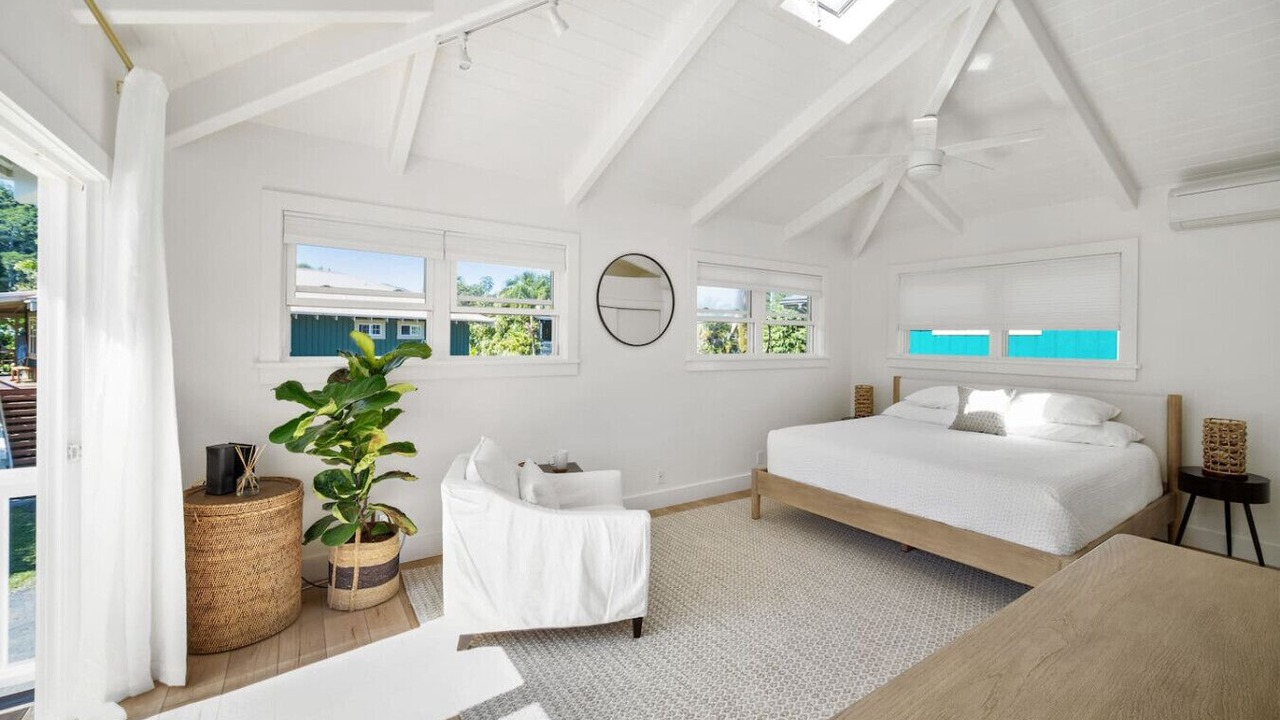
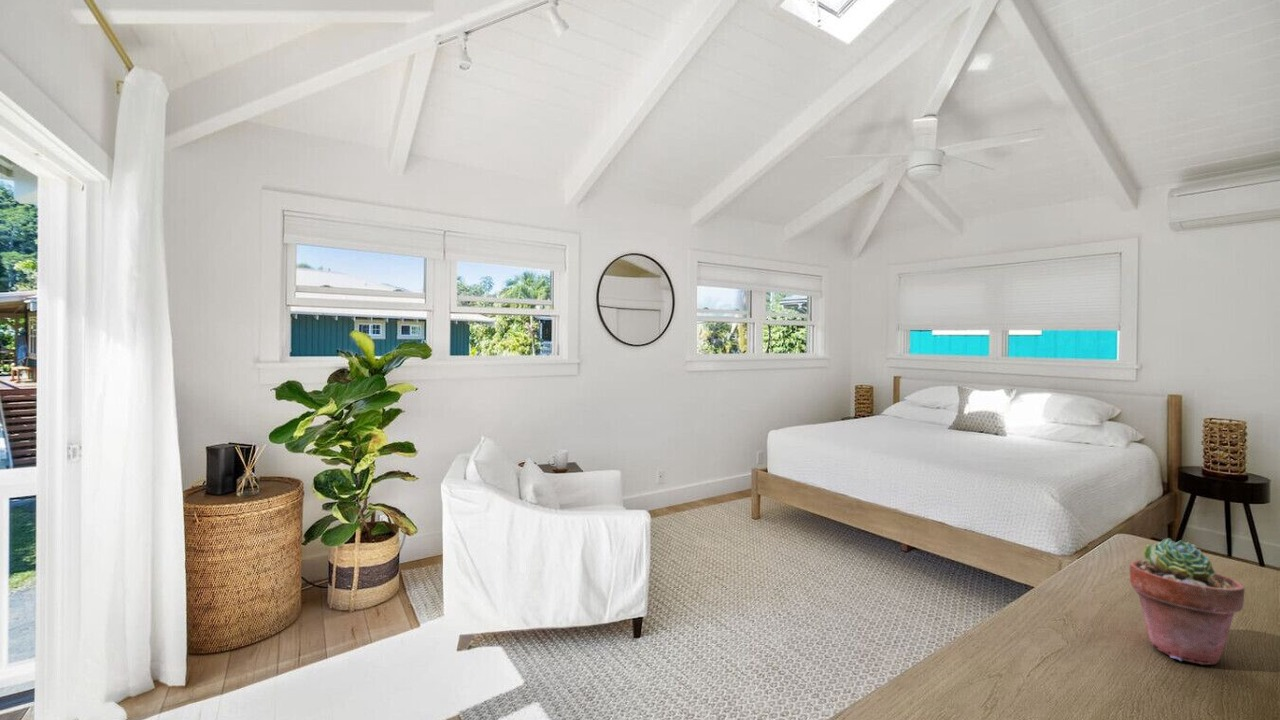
+ potted succulent [1129,537,1246,666]
